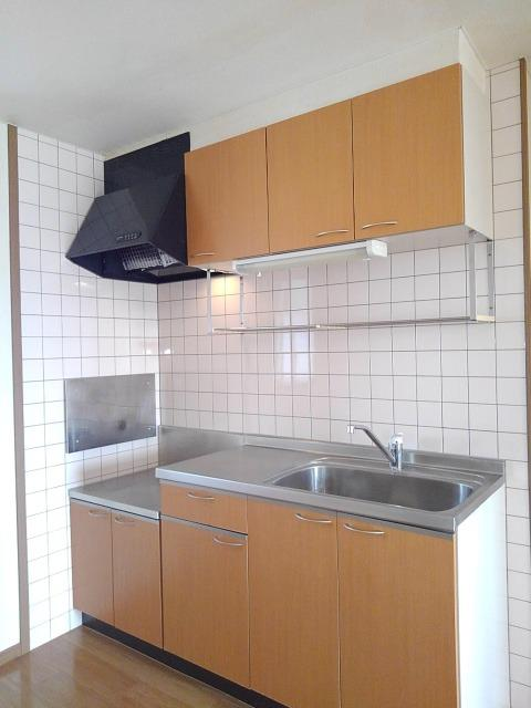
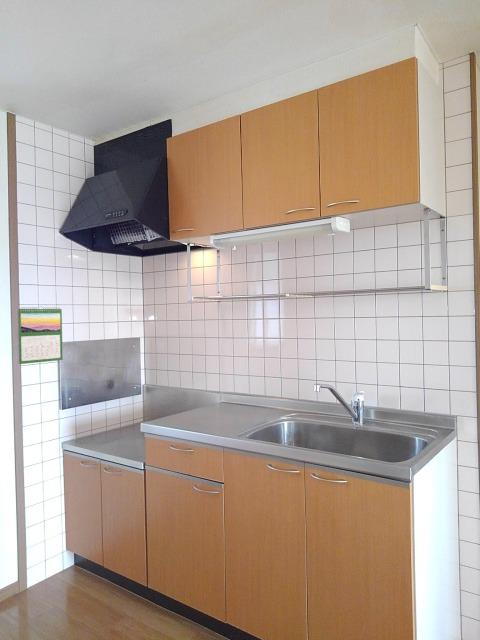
+ calendar [17,305,64,365]
